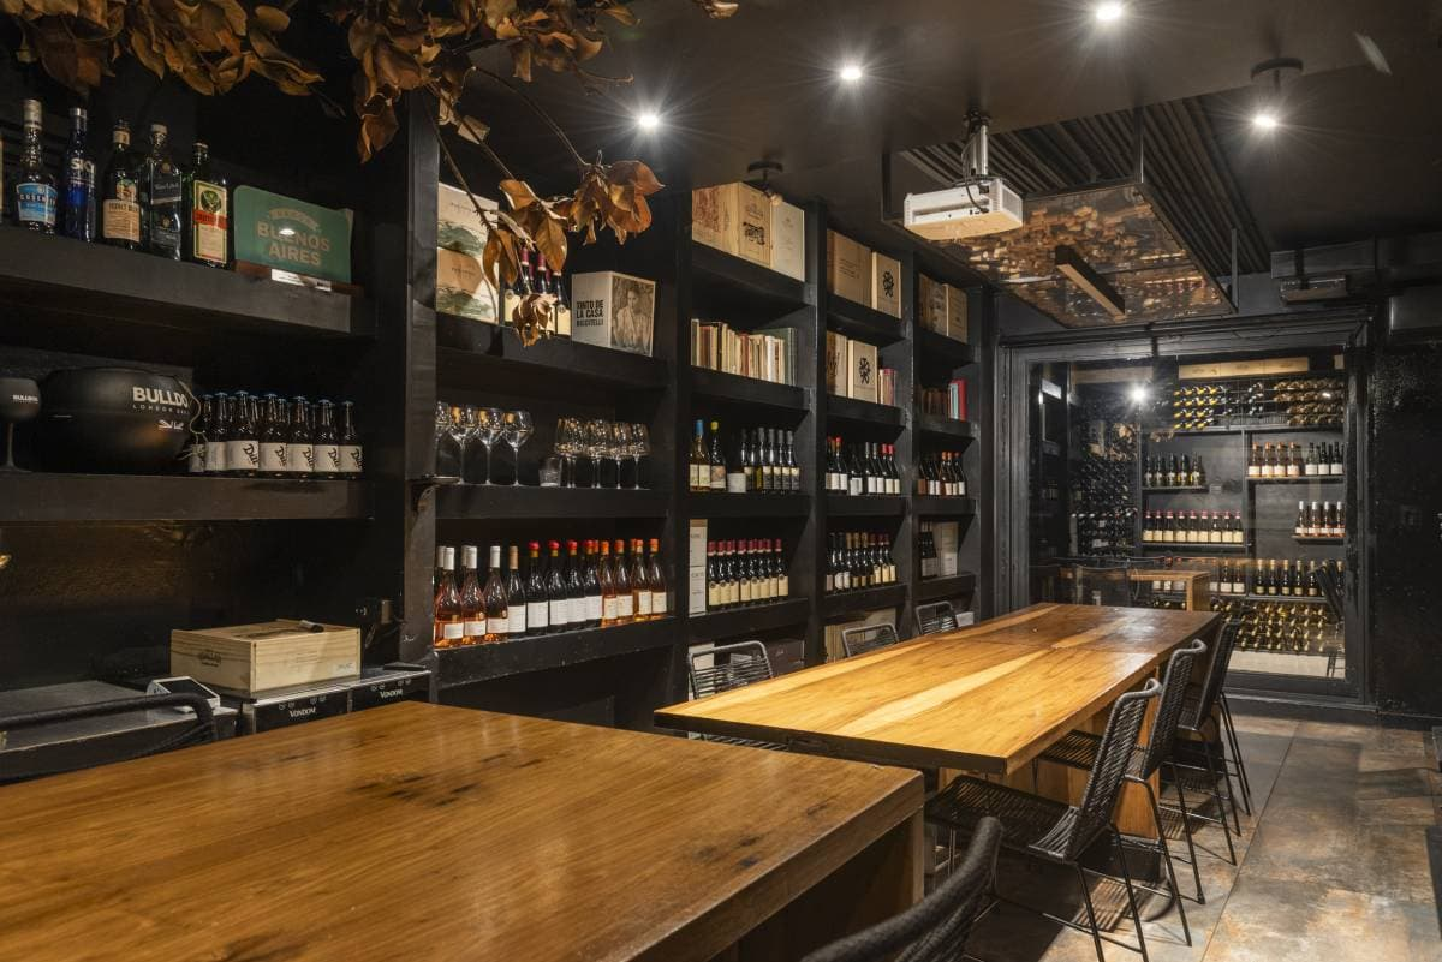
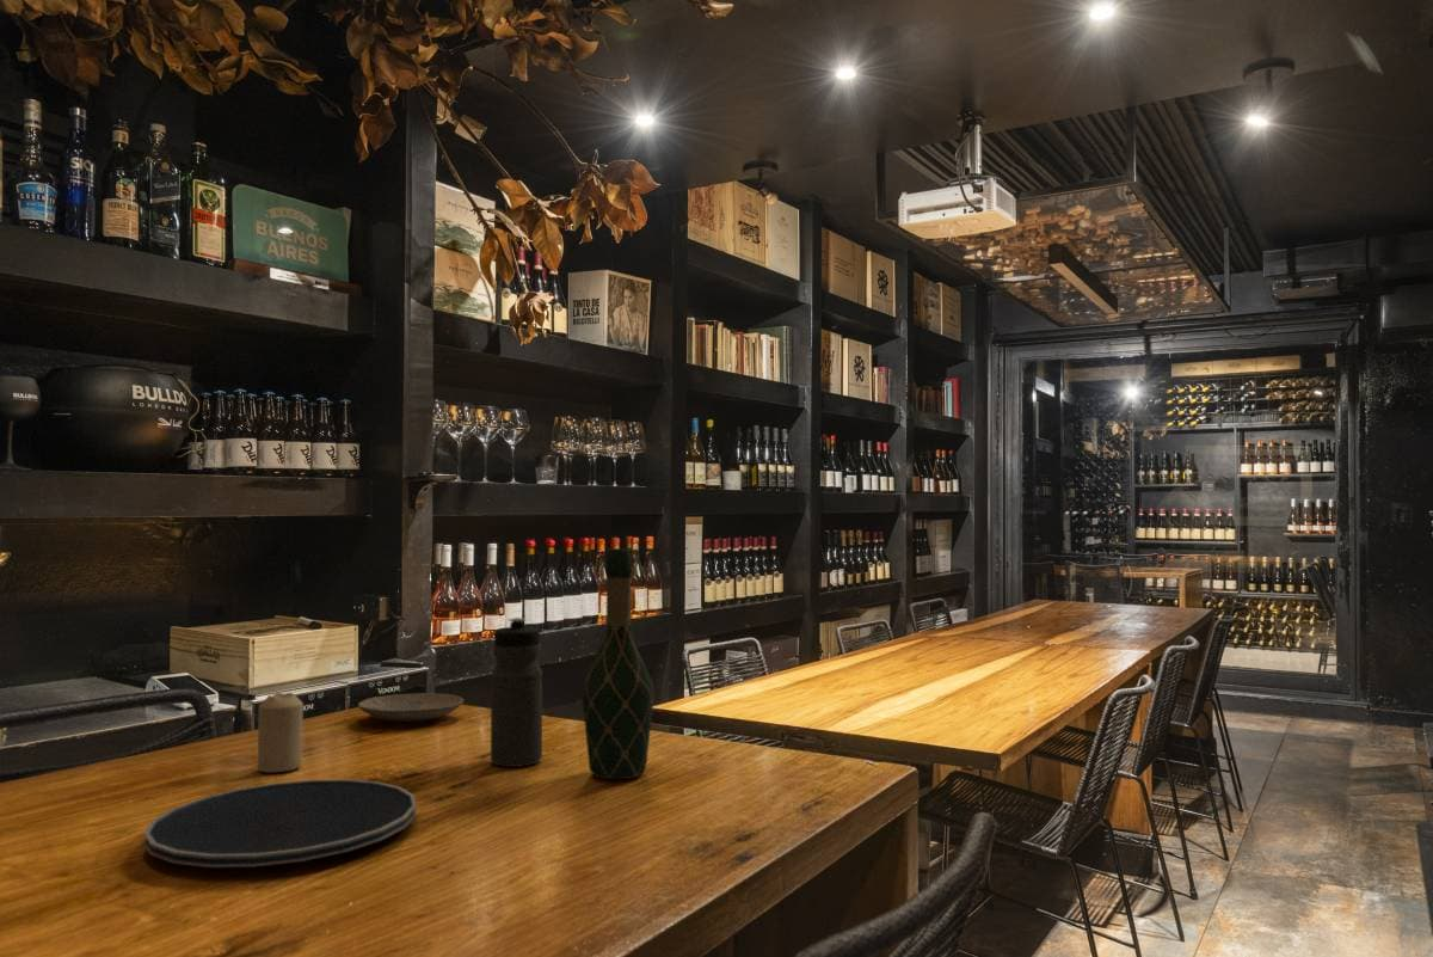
+ water bottle [490,616,543,768]
+ wine bottle [580,547,656,780]
+ plate [142,778,418,869]
+ plate [357,692,465,723]
+ candle [257,692,305,773]
